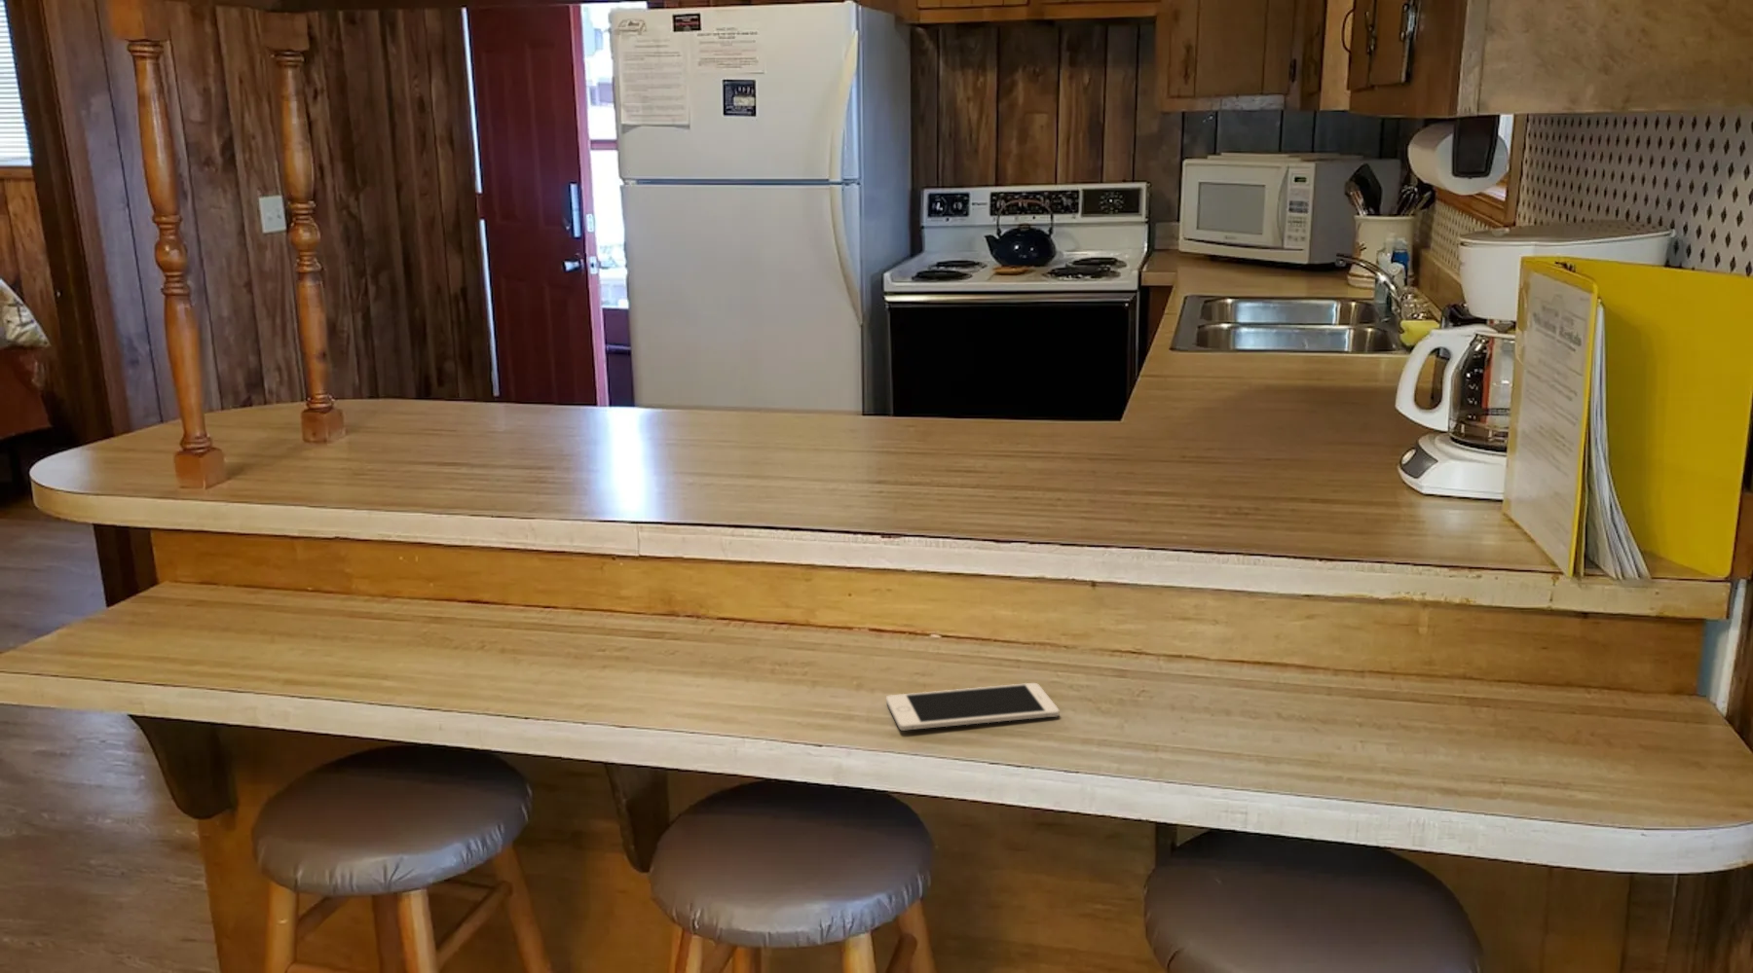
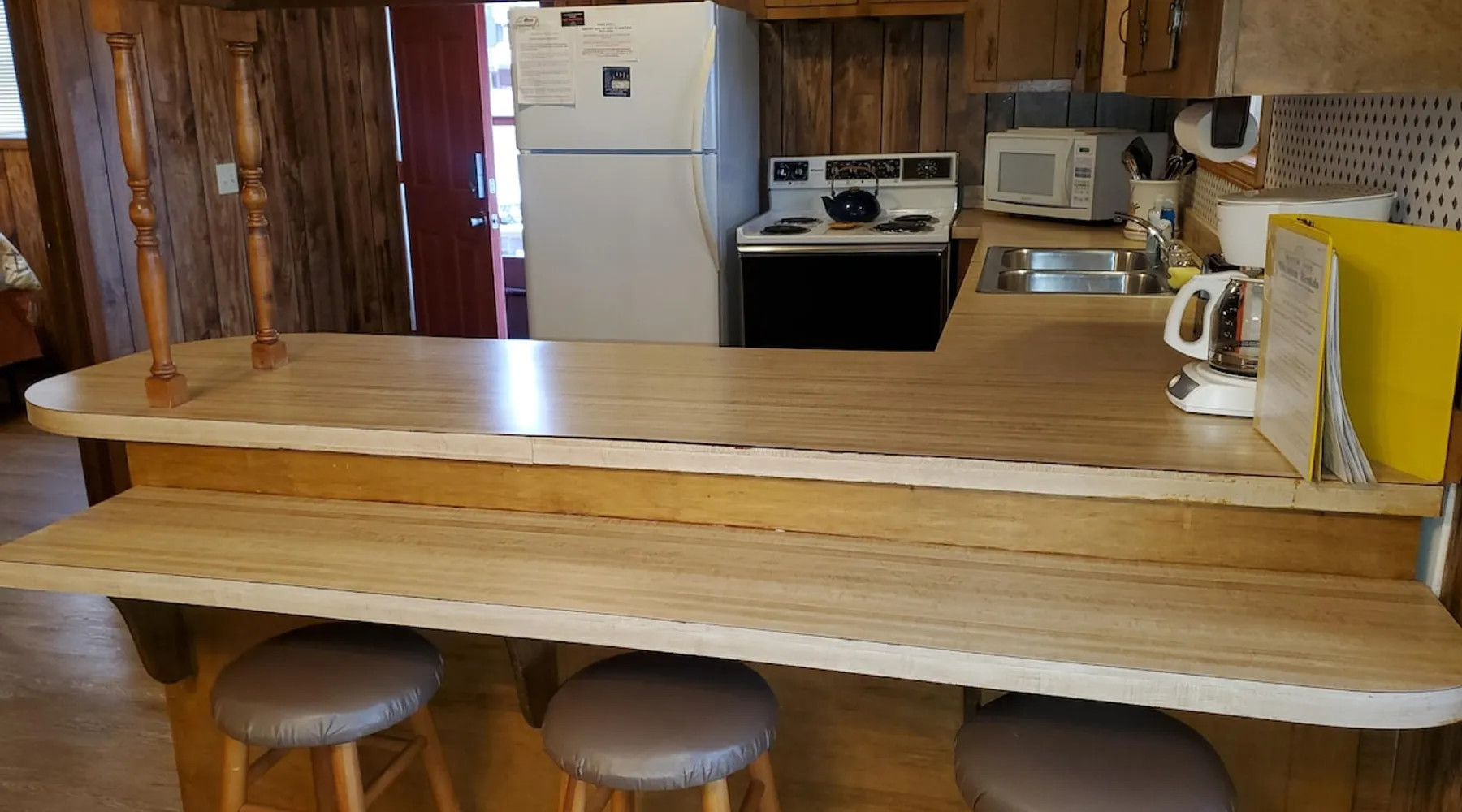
- cell phone [885,682,1060,732]
